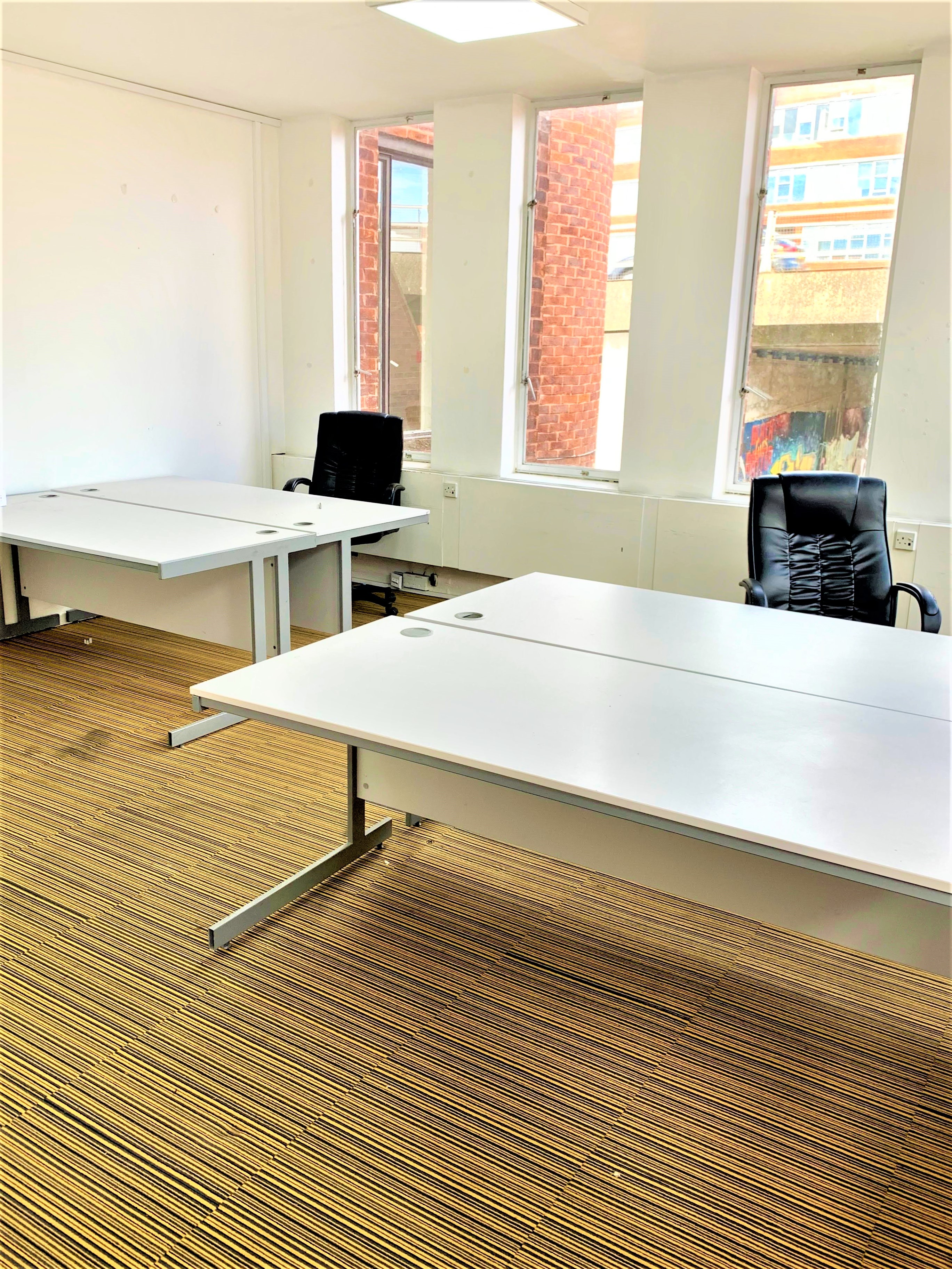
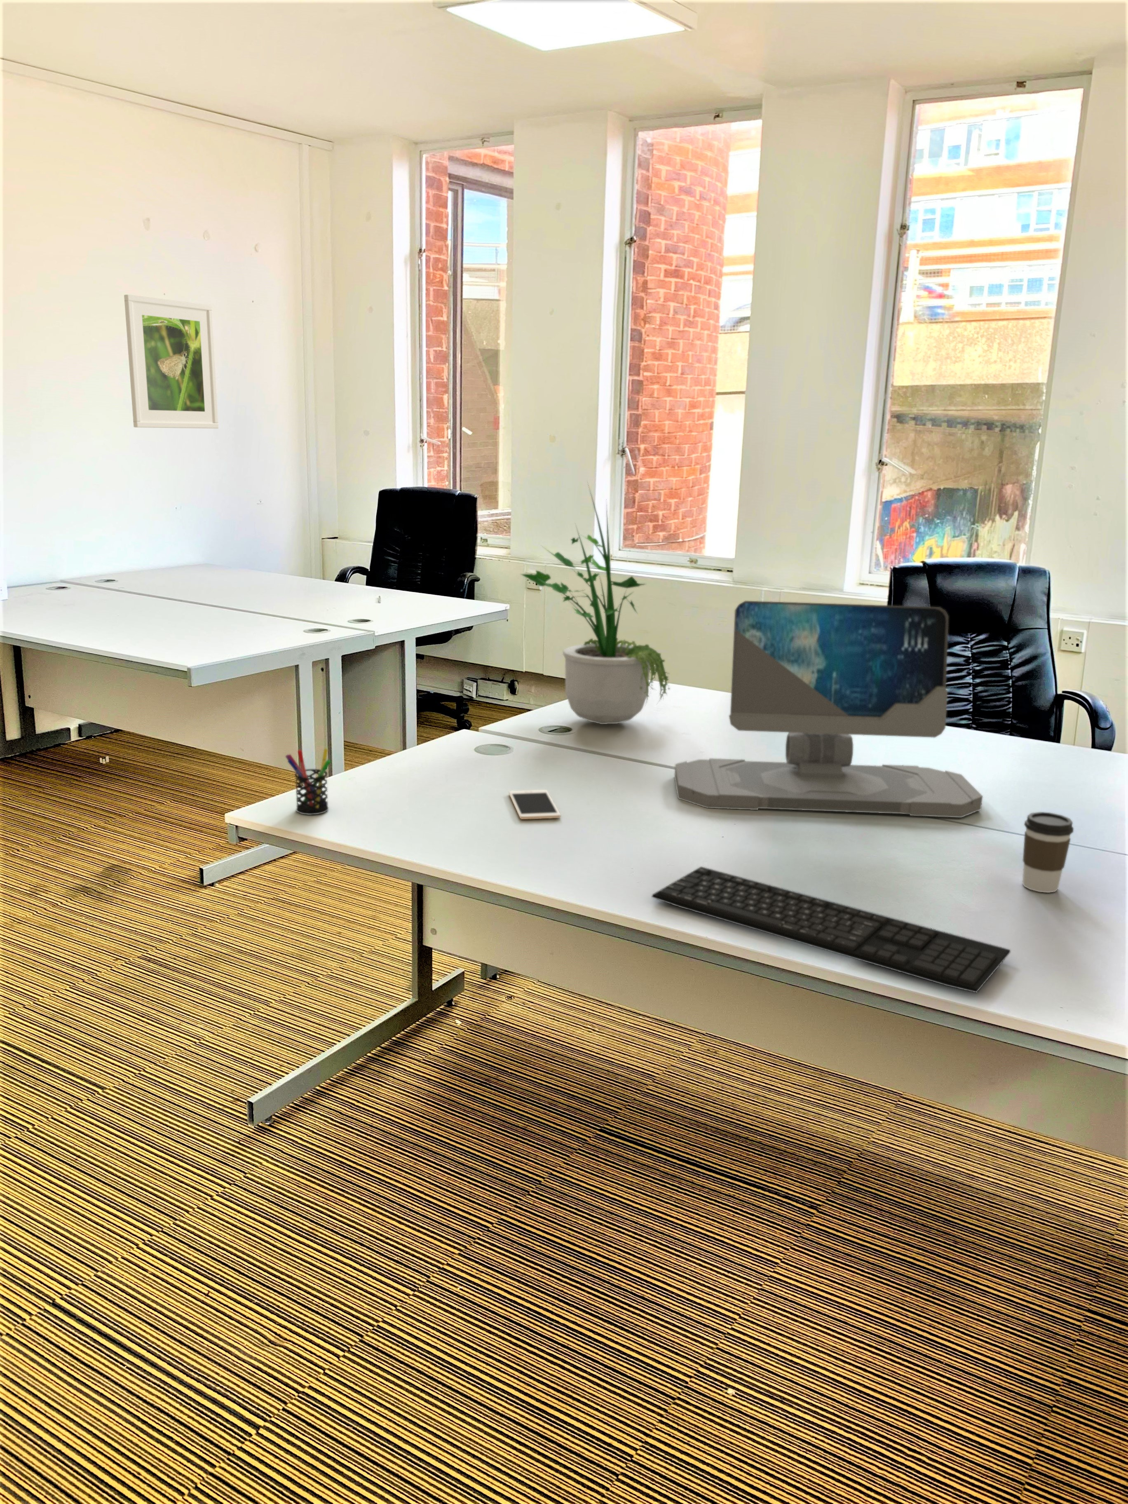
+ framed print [123,294,219,429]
+ cell phone [508,789,560,820]
+ computer monitor [674,601,983,818]
+ pen holder [284,748,332,815]
+ keyboard [652,866,1011,993]
+ coffee cup [1021,812,1073,894]
+ potted plant [520,480,671,724]
